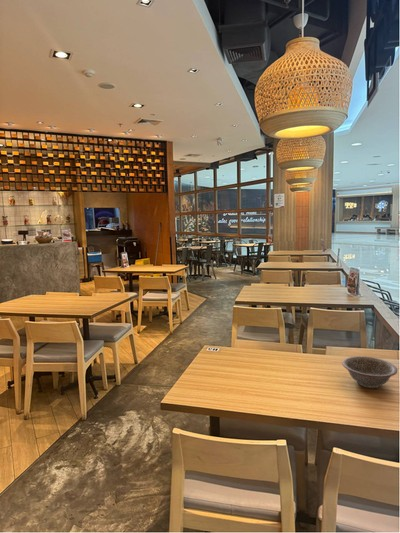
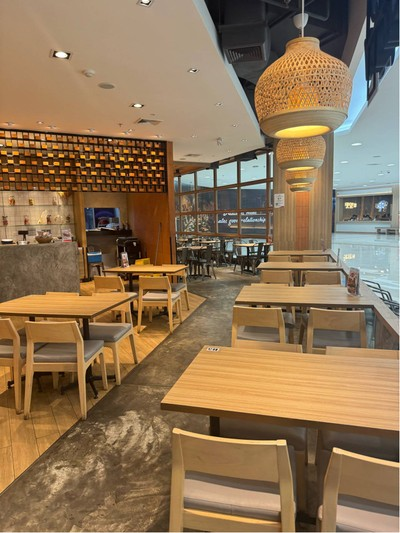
- decorative bowl [341,355,399,389]
